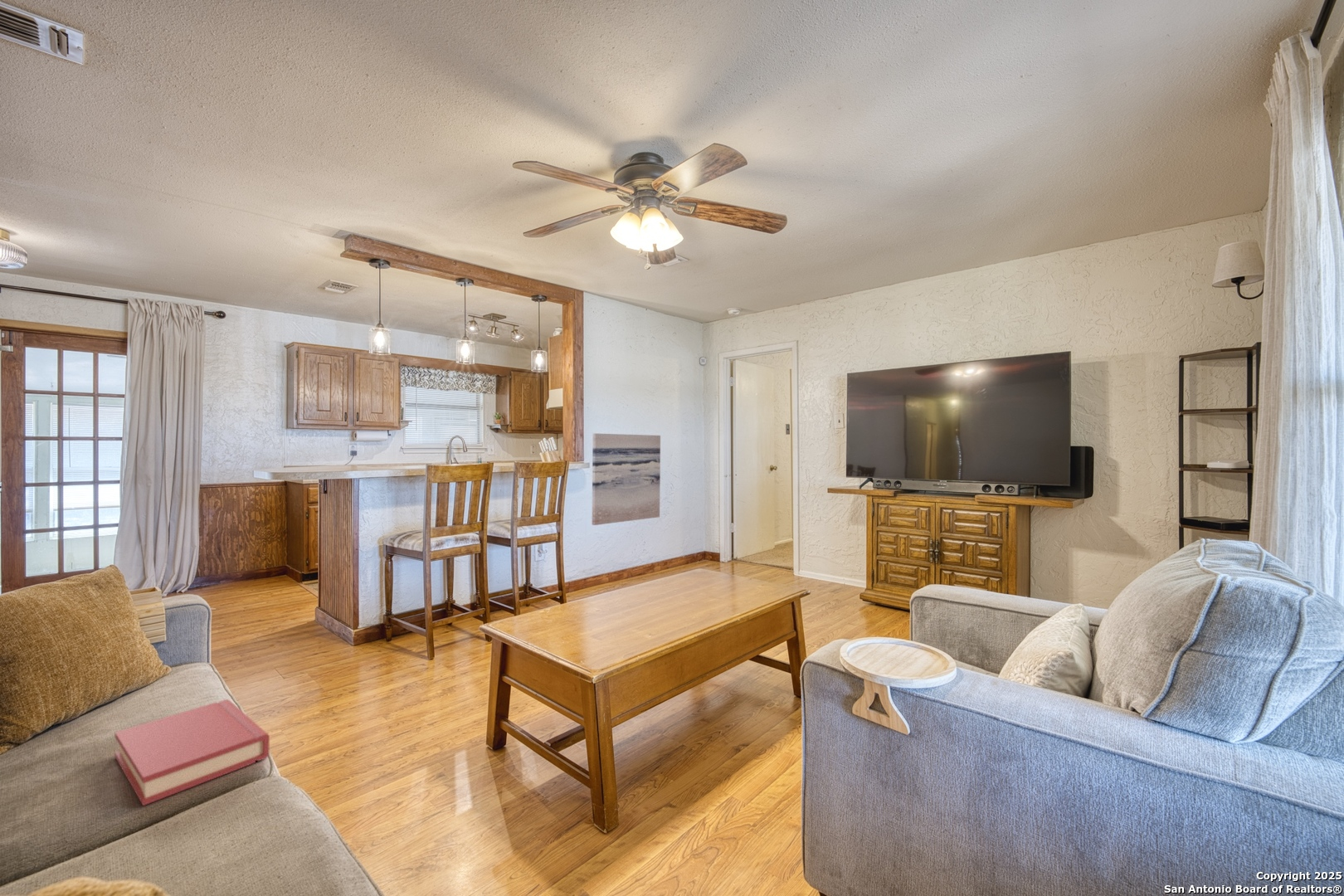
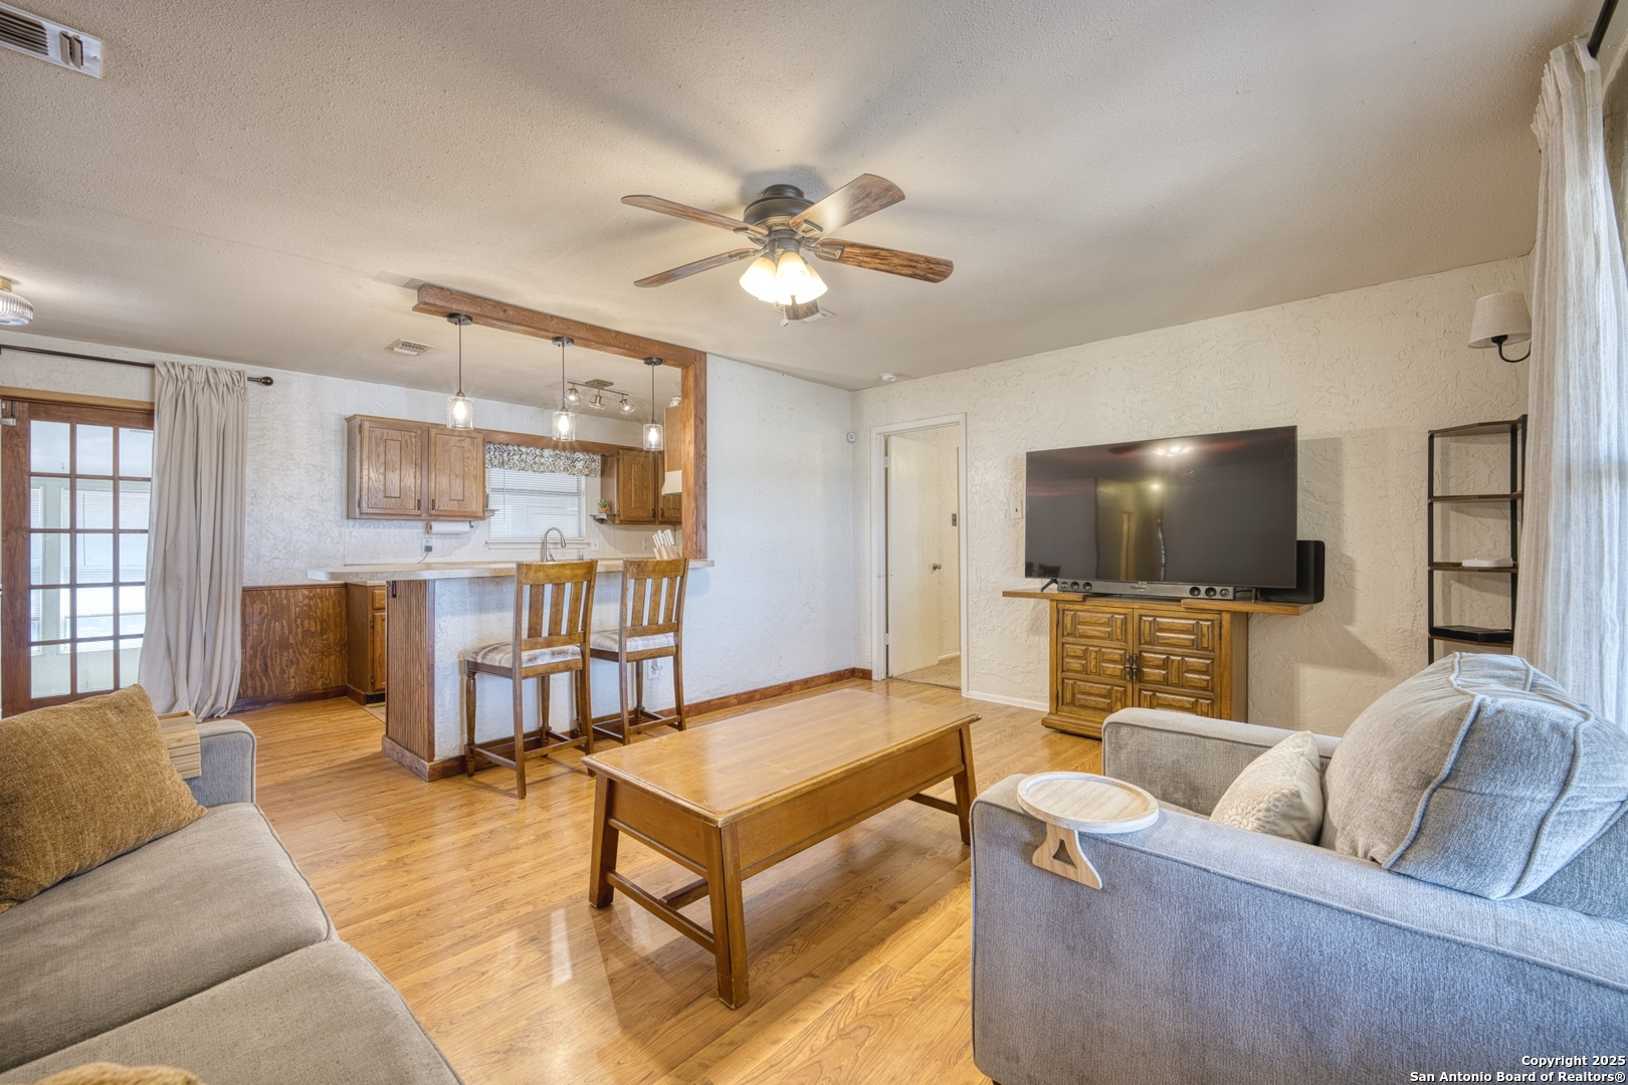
- wall art [592,432,661,526]
- hardback book [114,699,270,806]
